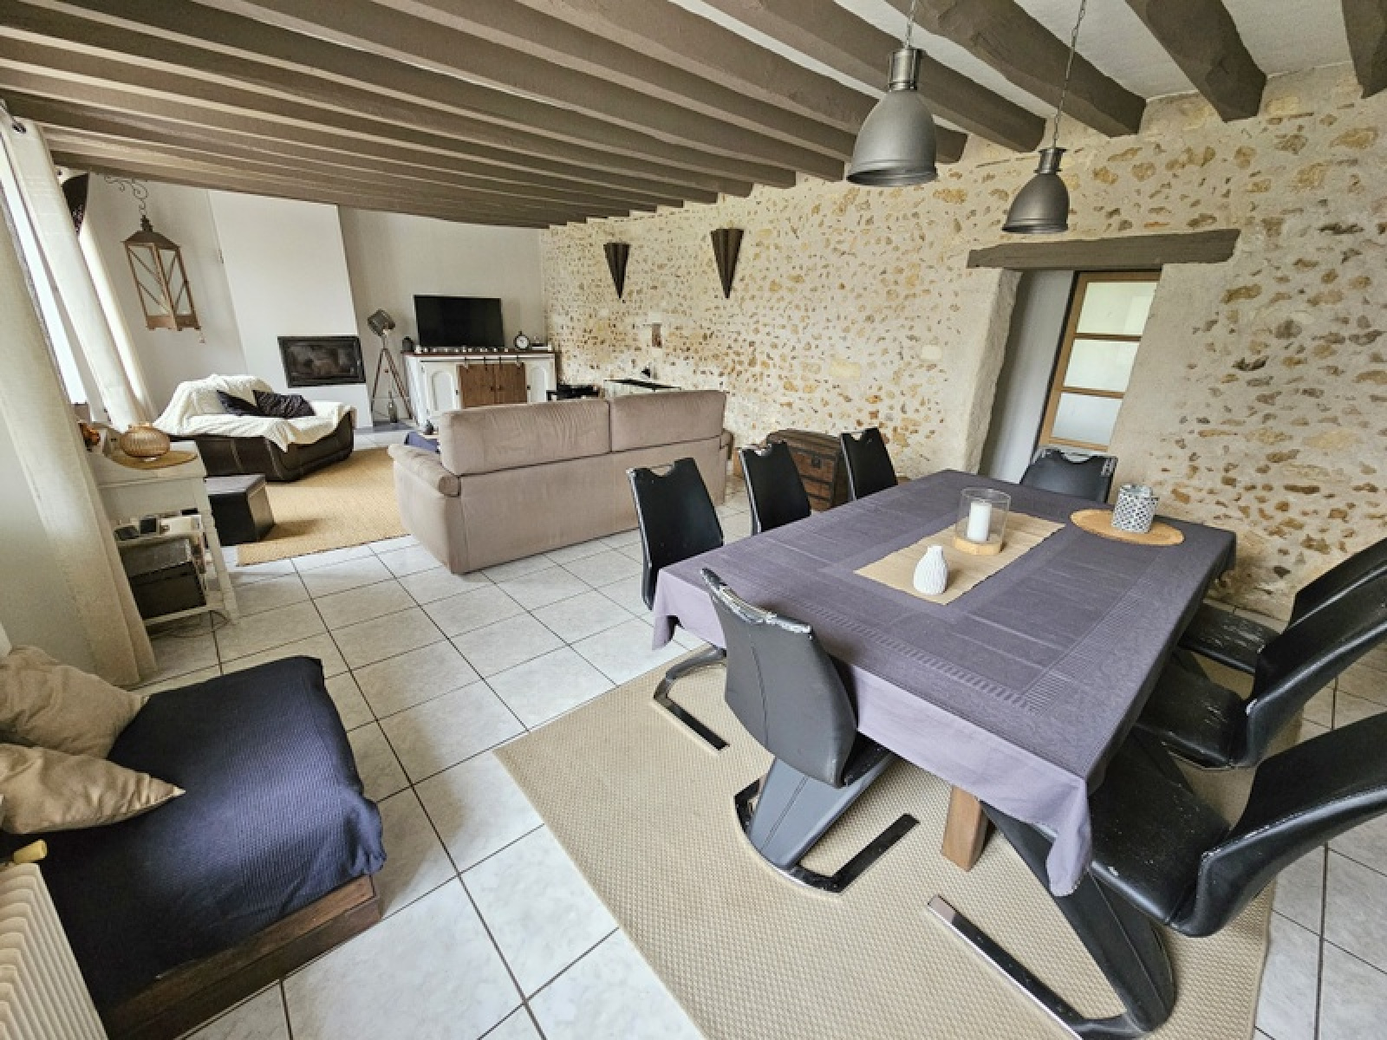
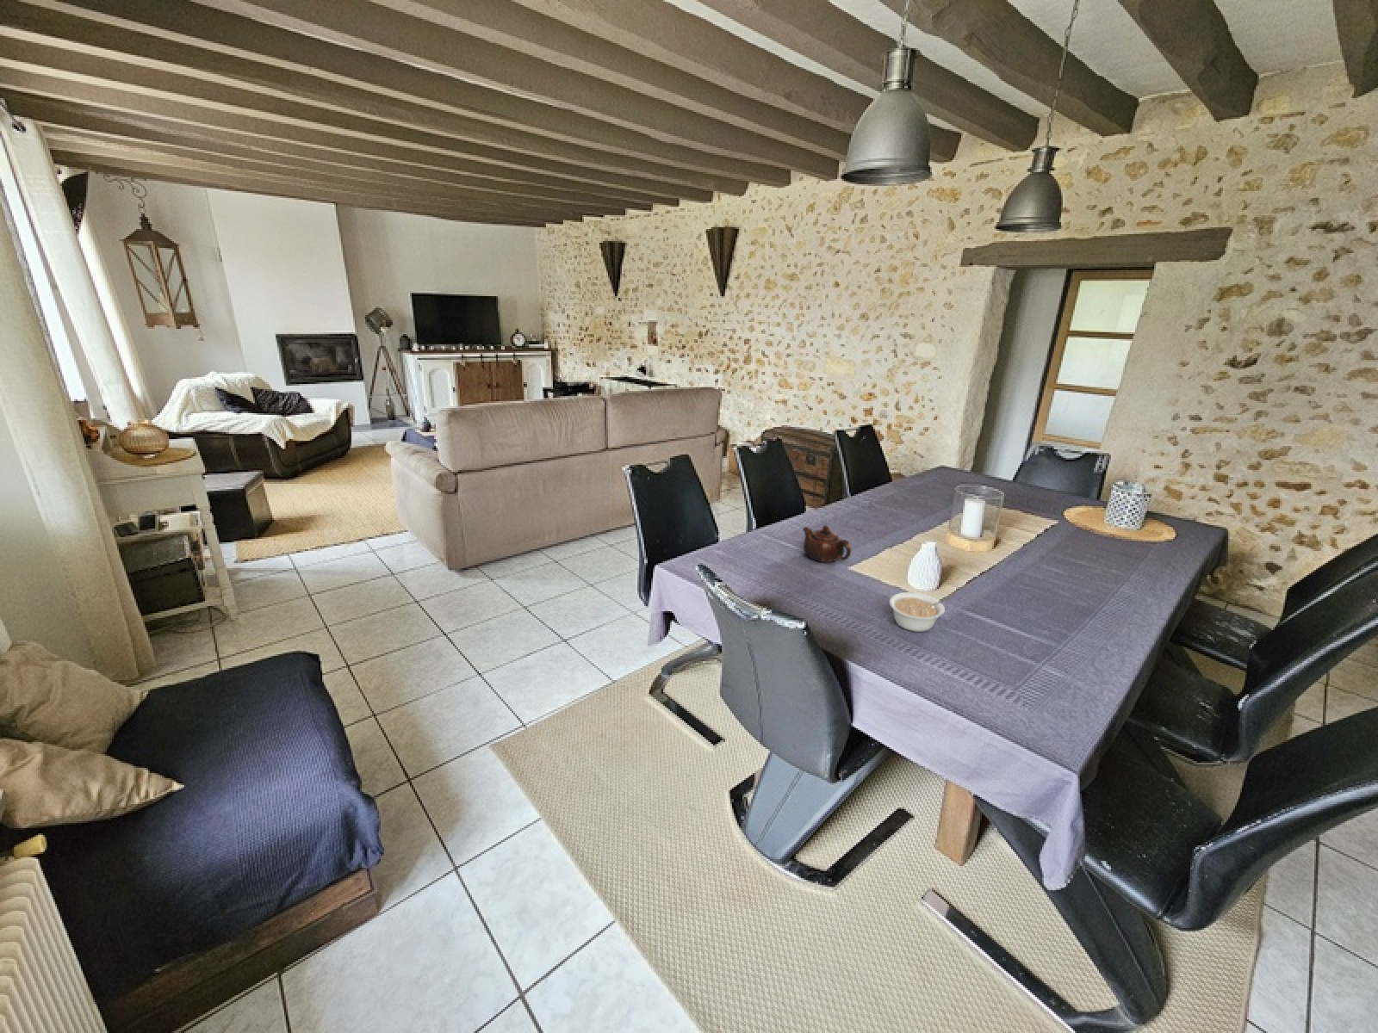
+ legume [889,591,953,633]
+ teapot [802,524,852,564]
